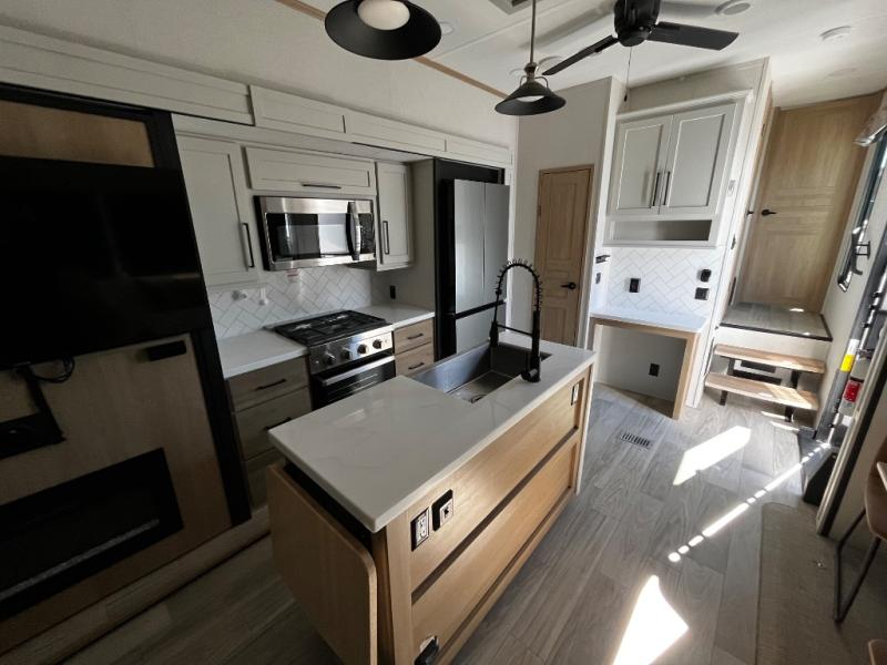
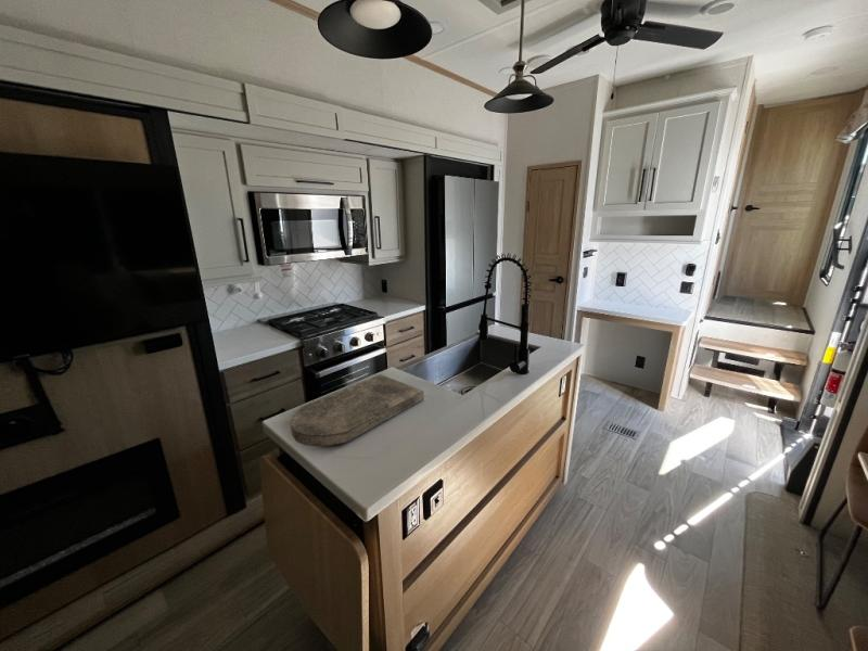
+ cutting board [290,373,424,448]
